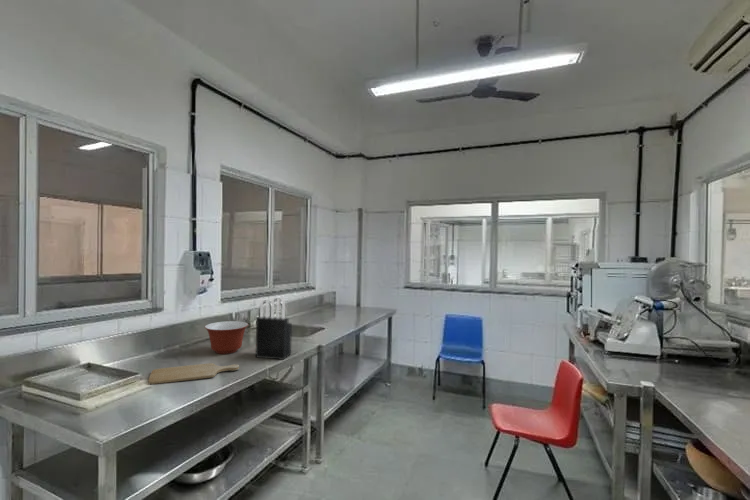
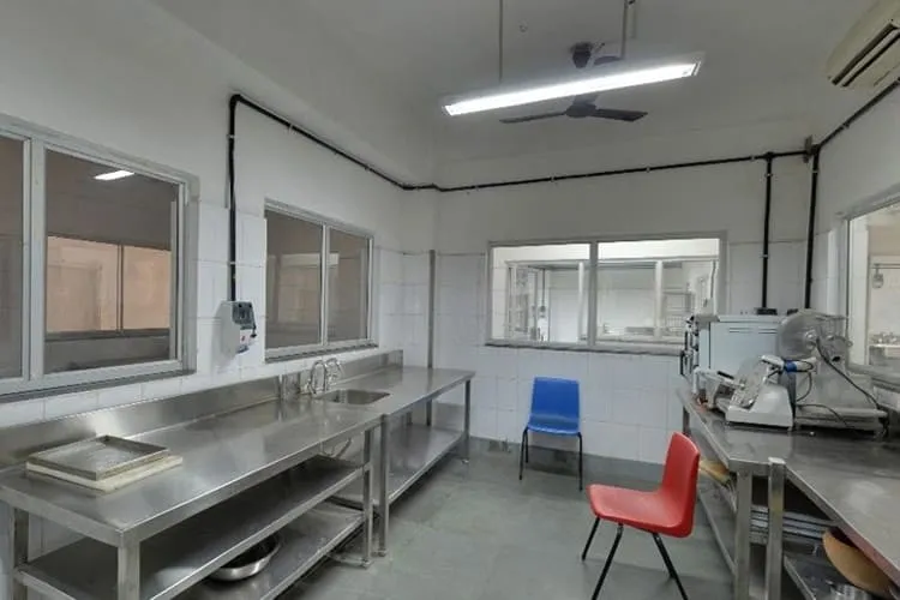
- knife block [255,296,293,361]
- mixing bowl [204,320,249,355]
- chopping board [147,362,240,385]
